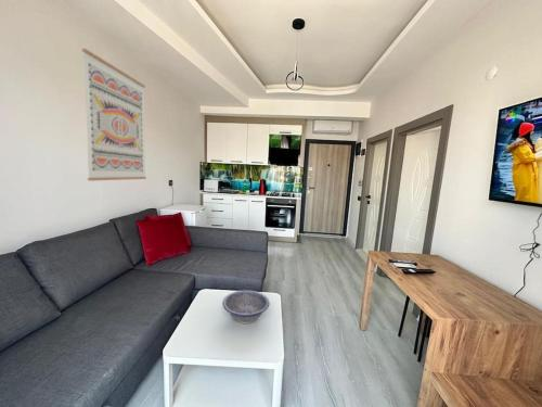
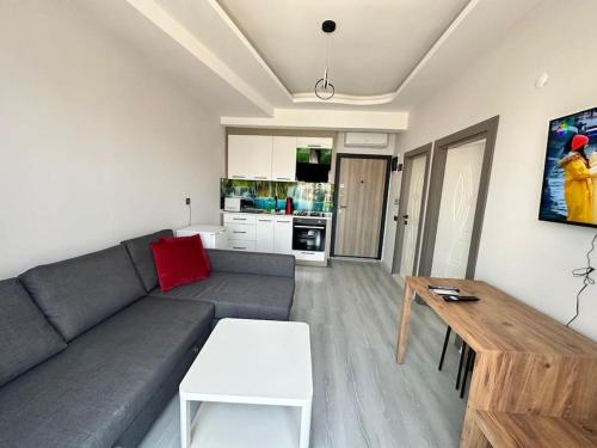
- wall art [81,48,147,181]
- decorative bowl [221,289,271,325]
